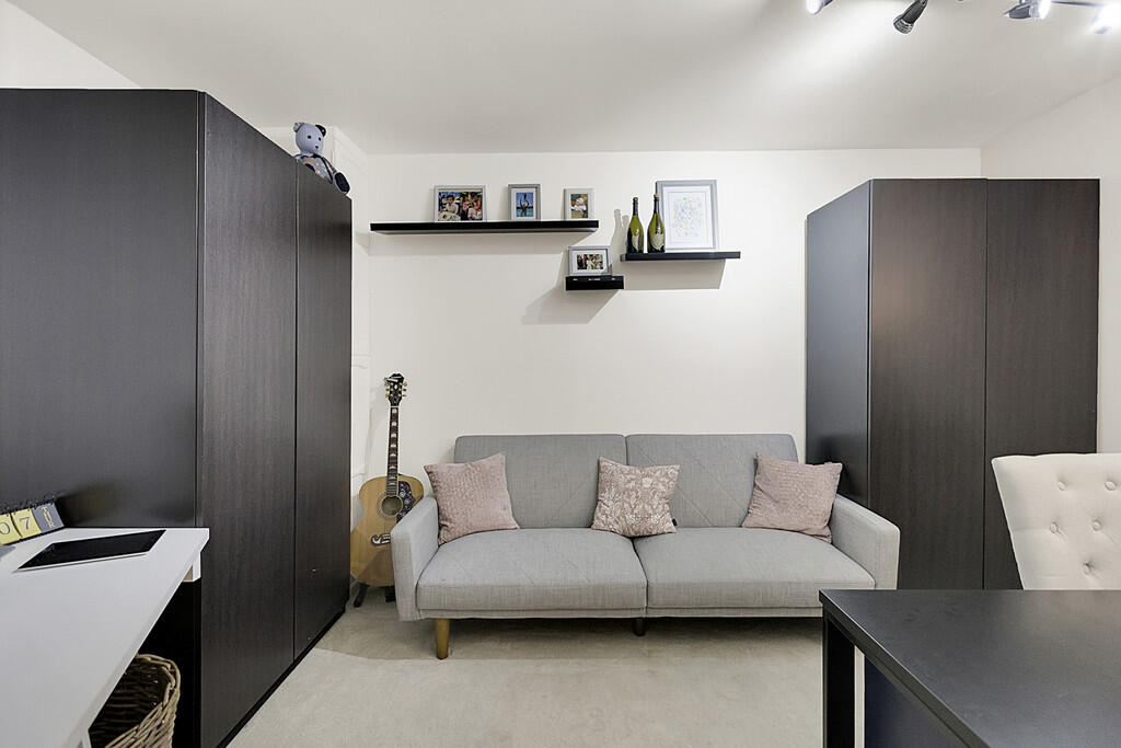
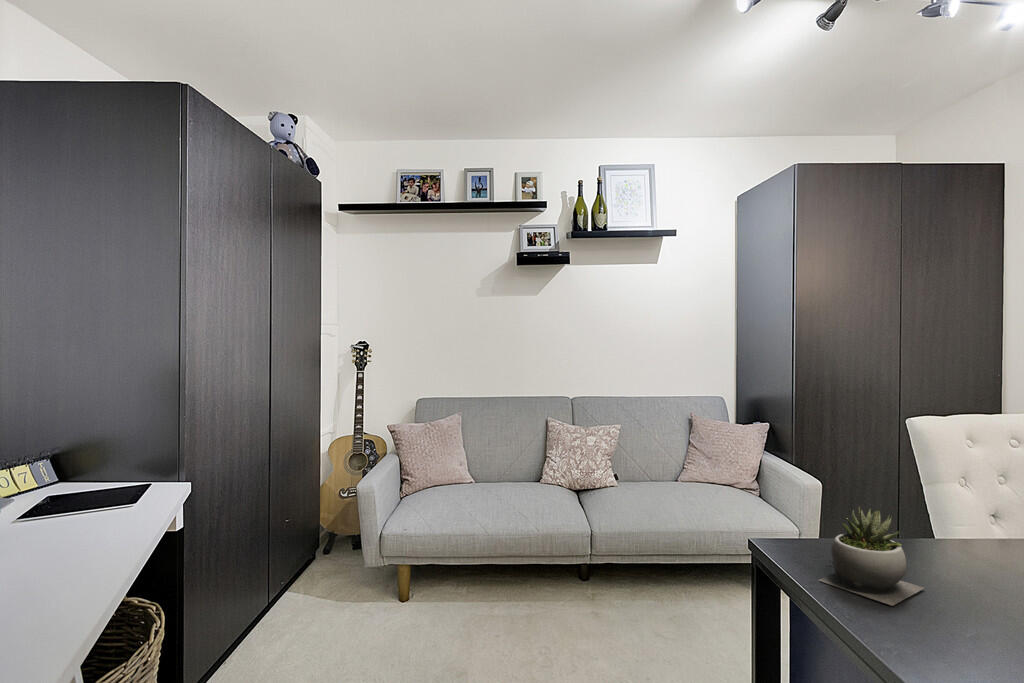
+ succulent plant [818,505,925,607]
